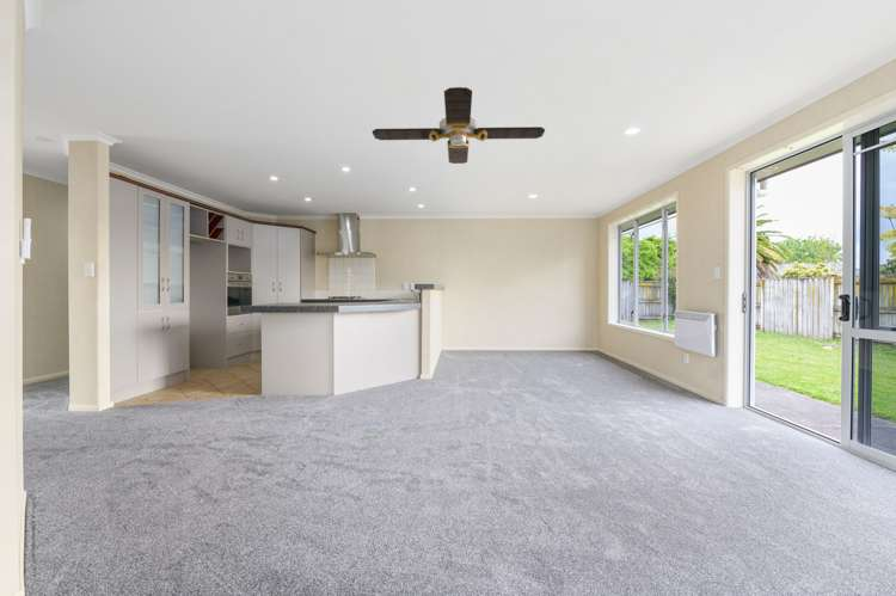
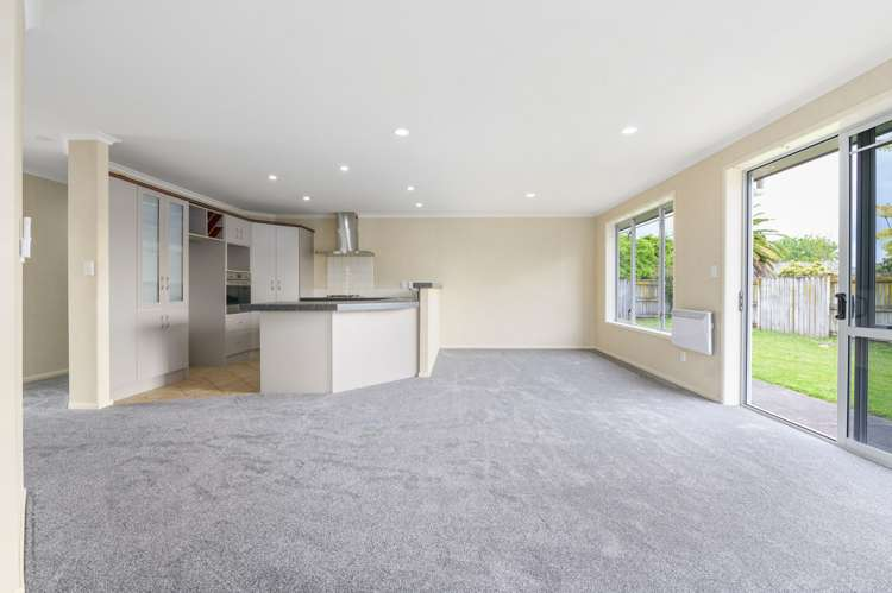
- ceiling fan [372,86,546,165]
